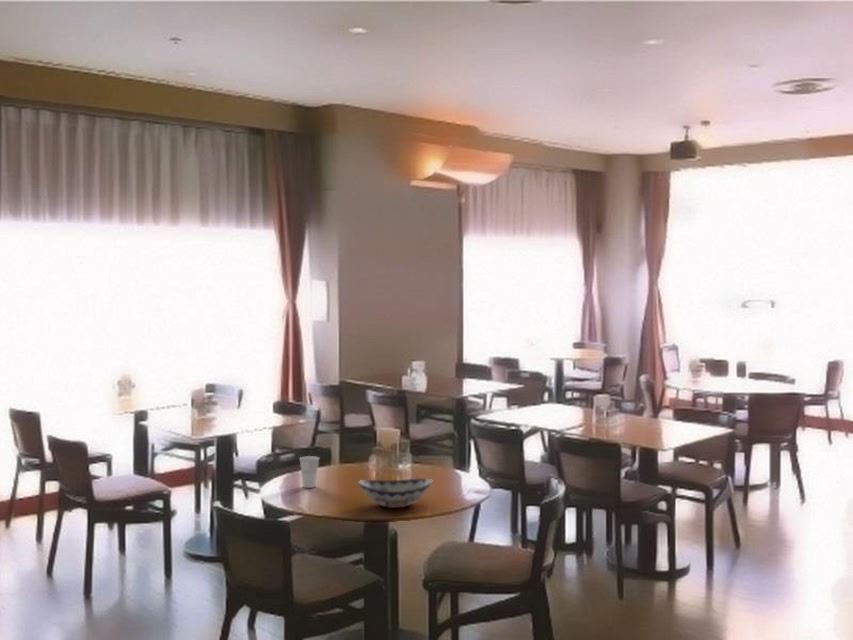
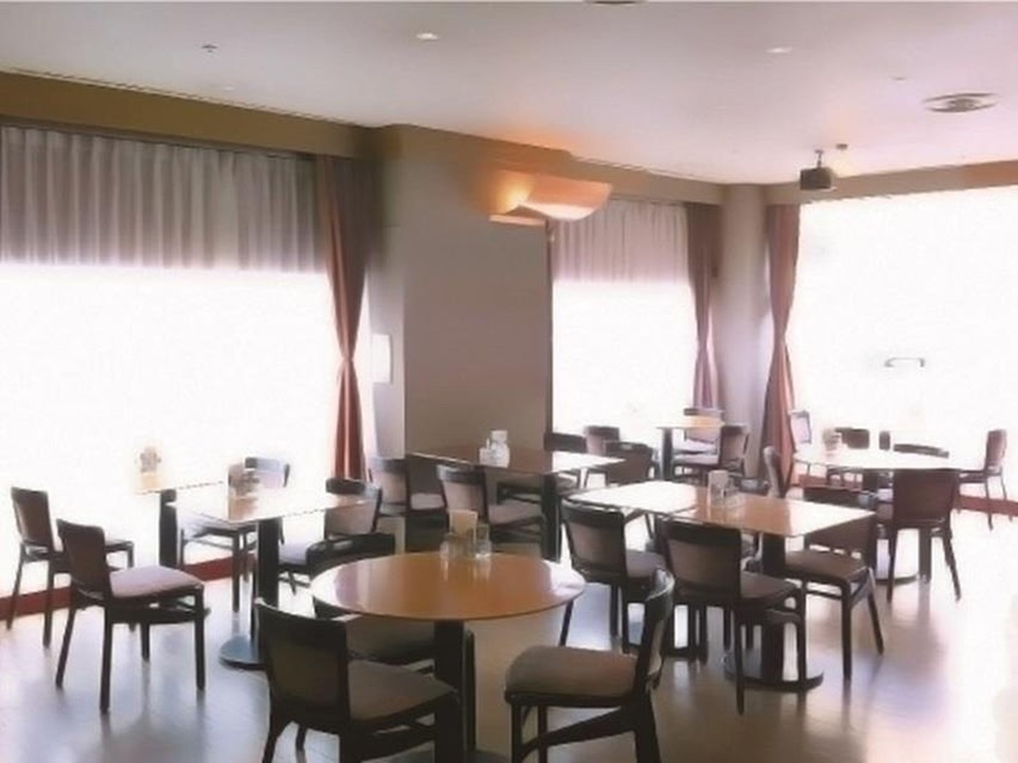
- decorative bowl [357,477,433,509]
- cup [298,455,320,489]
